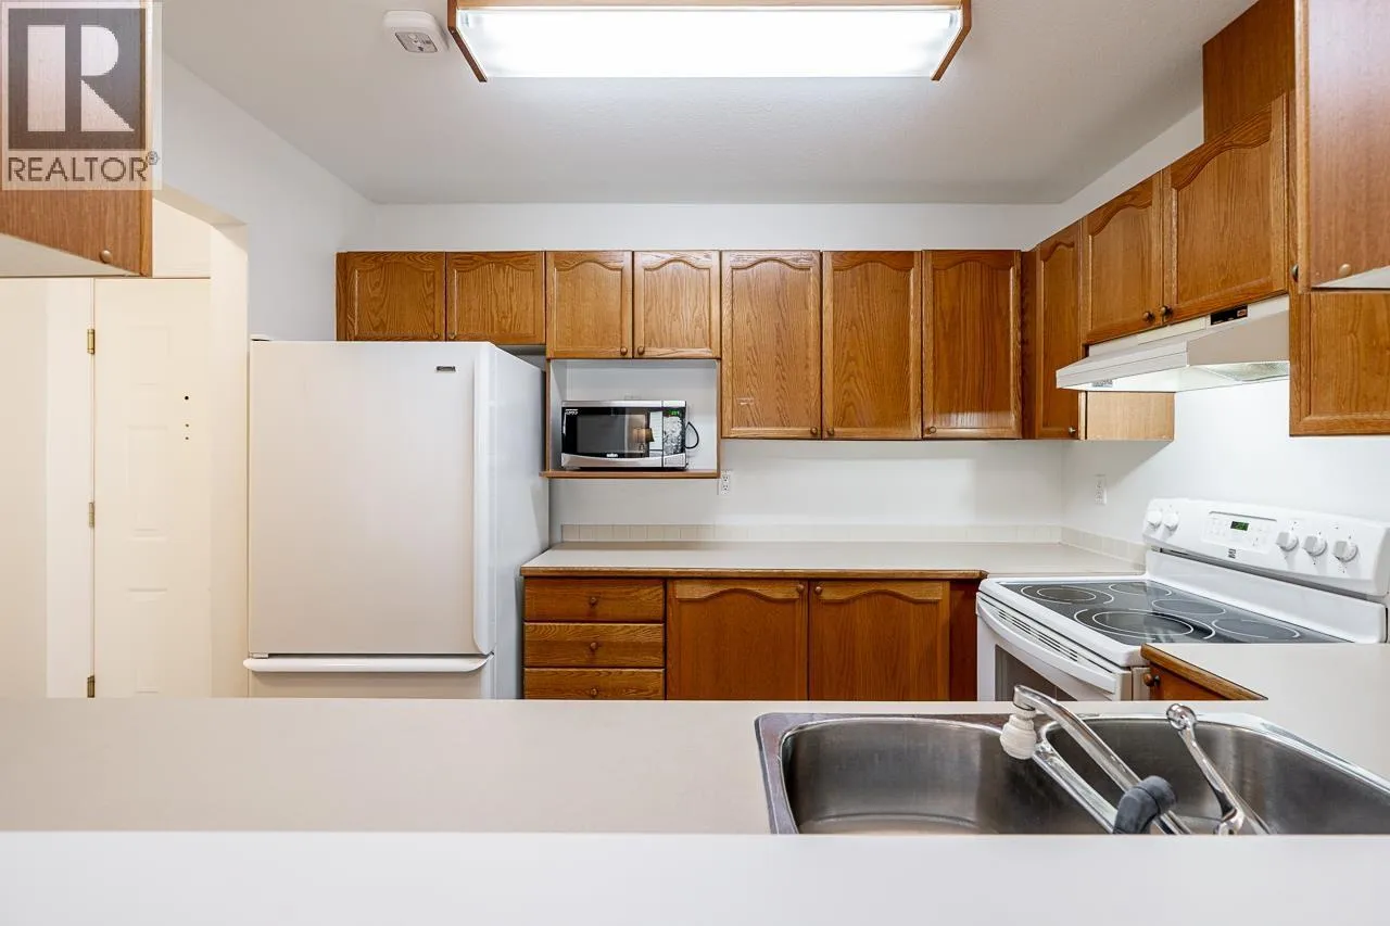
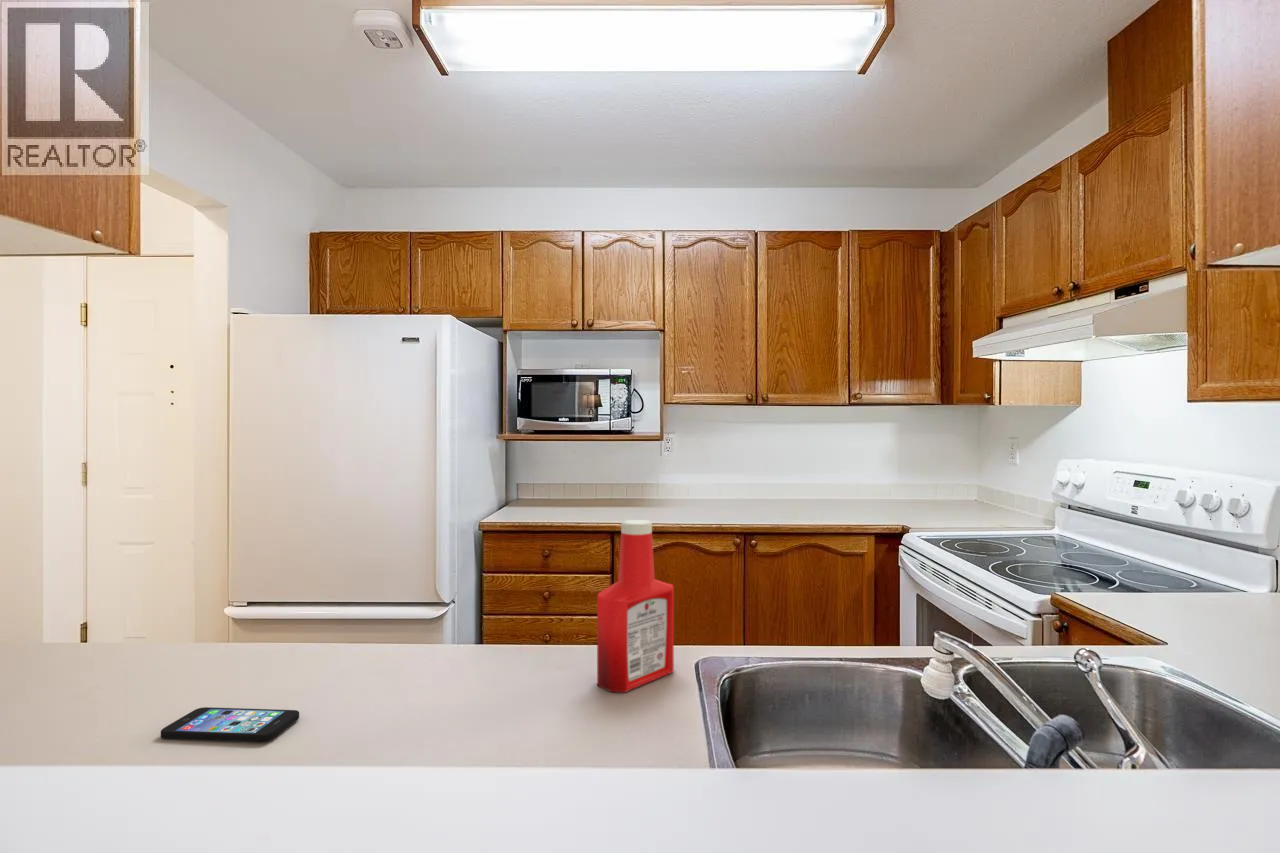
+ smartphone [160,706,300,743]
+ soap bottle [596,519,675,693]
